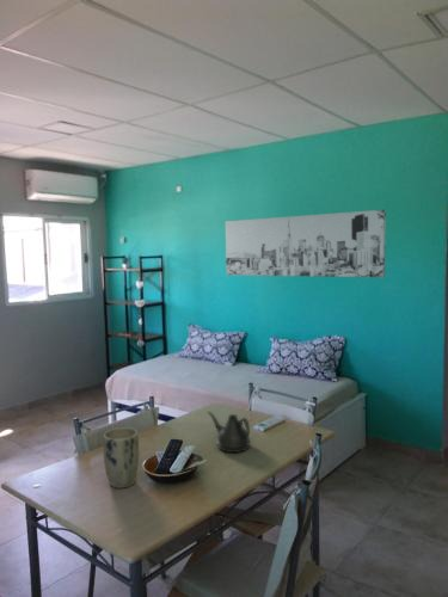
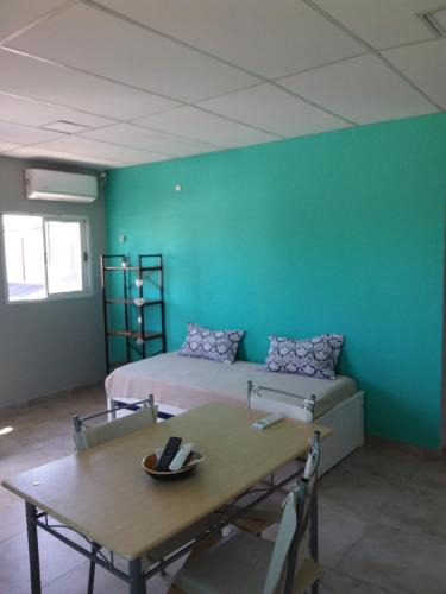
- plant pot [103,426,140,490]
- teapot [207,411,252,454]
- wall art [225,209,387,278]
